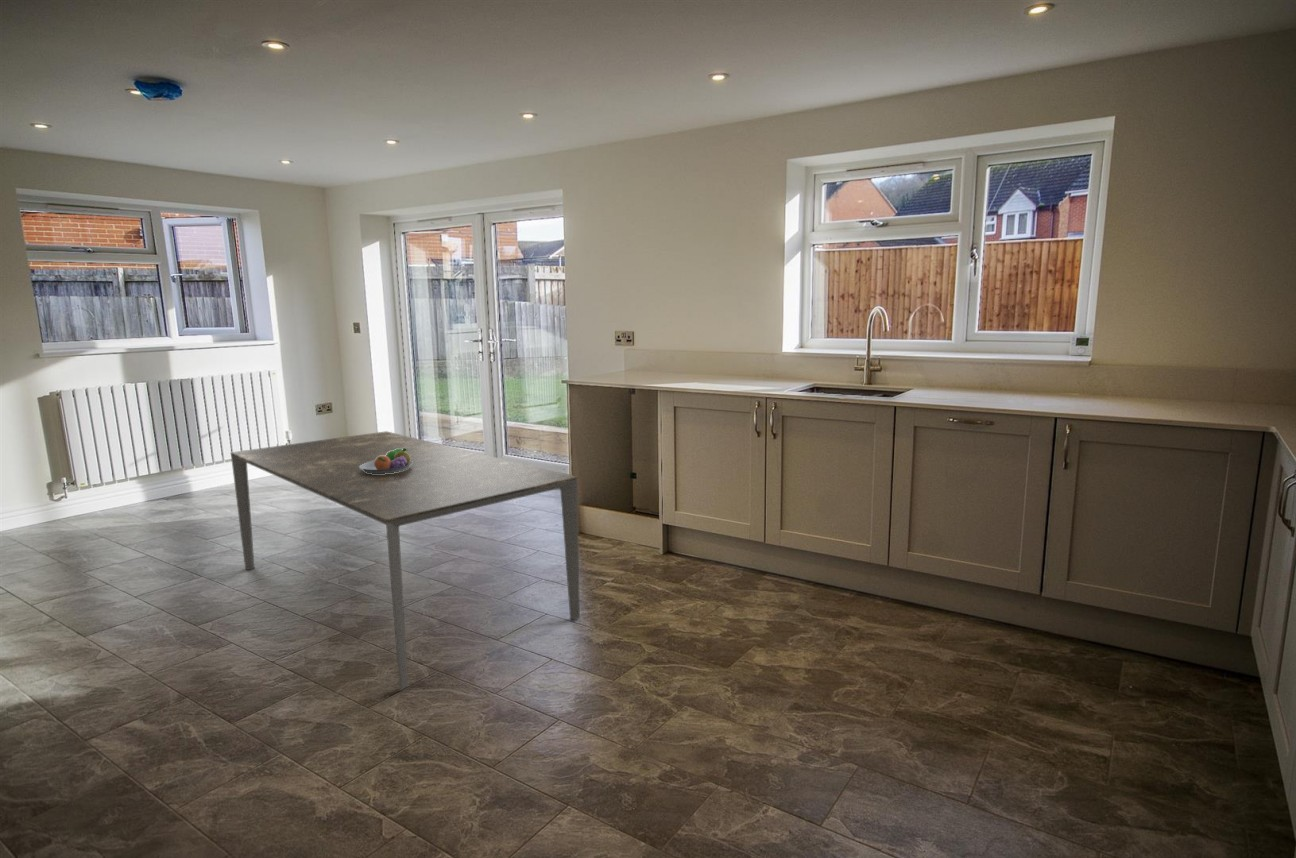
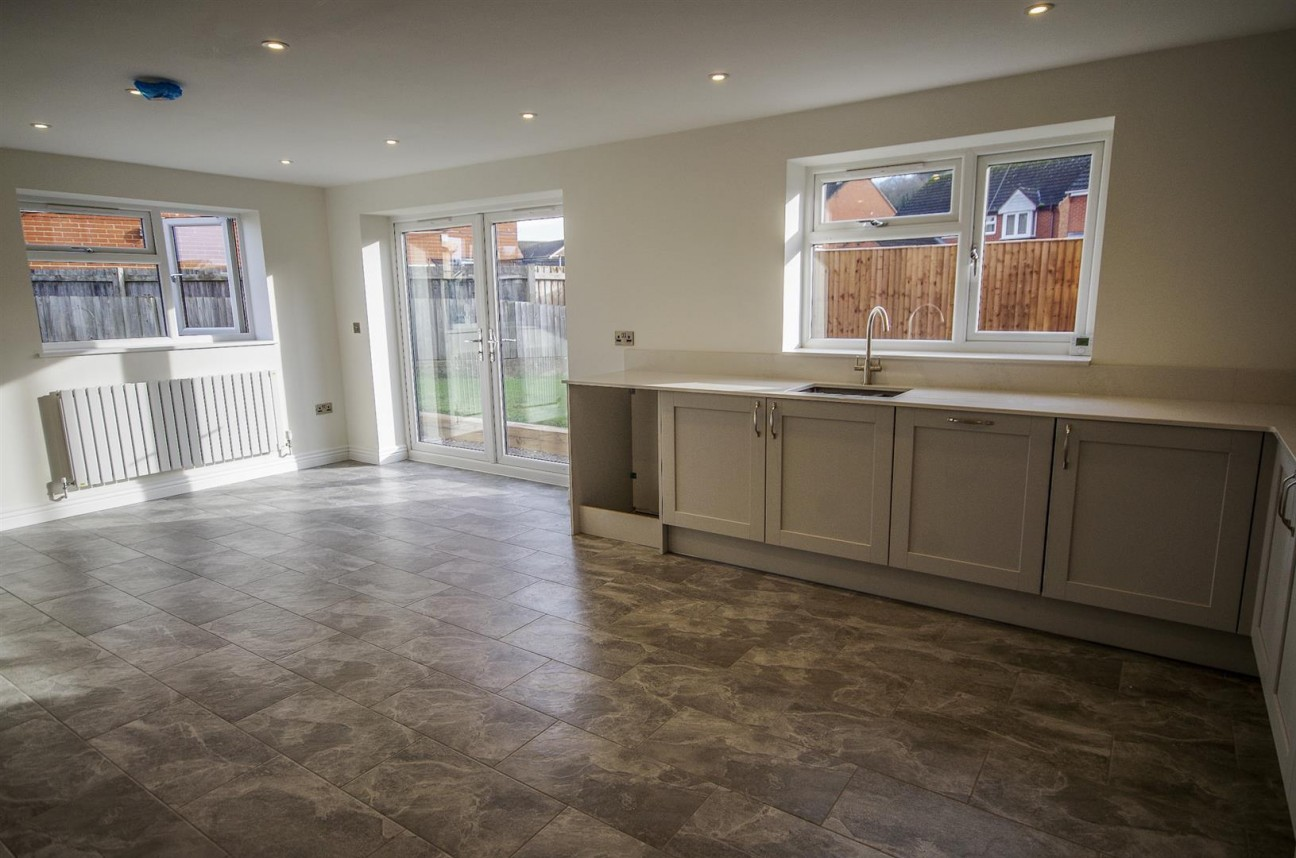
- fruit bowl [359,448,413,474]
- dining table [229,430,581,691]
